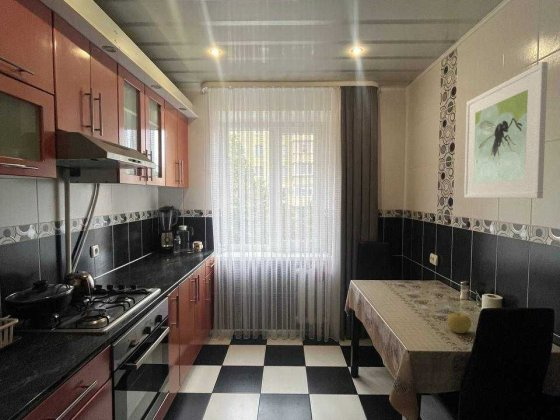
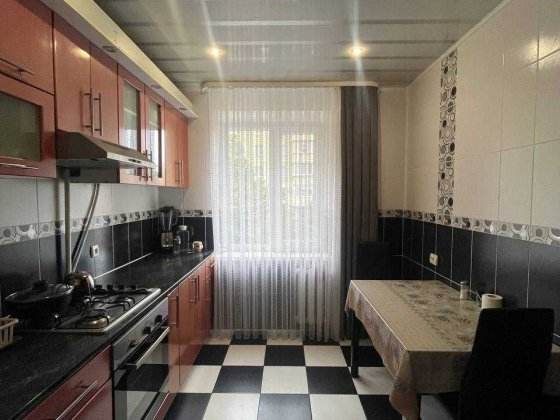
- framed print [463,61,549,199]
- fruit [446,312,472,334]
